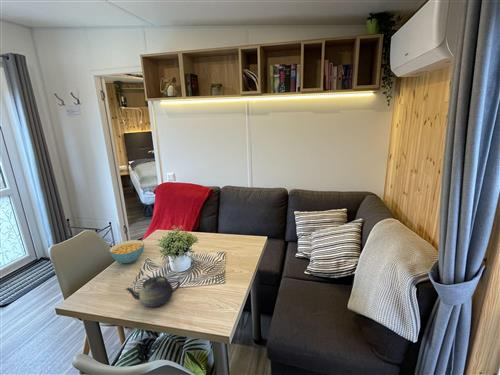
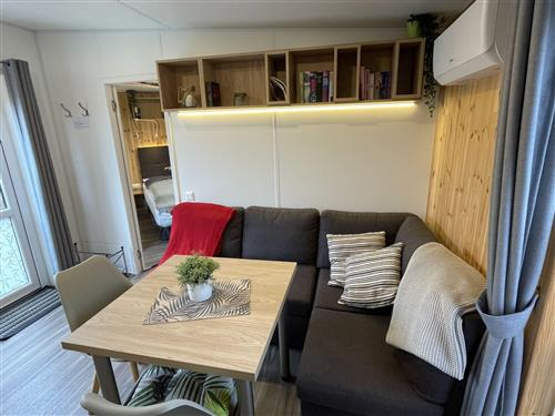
- cereal bowl [108,239,145,264]
- teapot [124,275,181,309]
